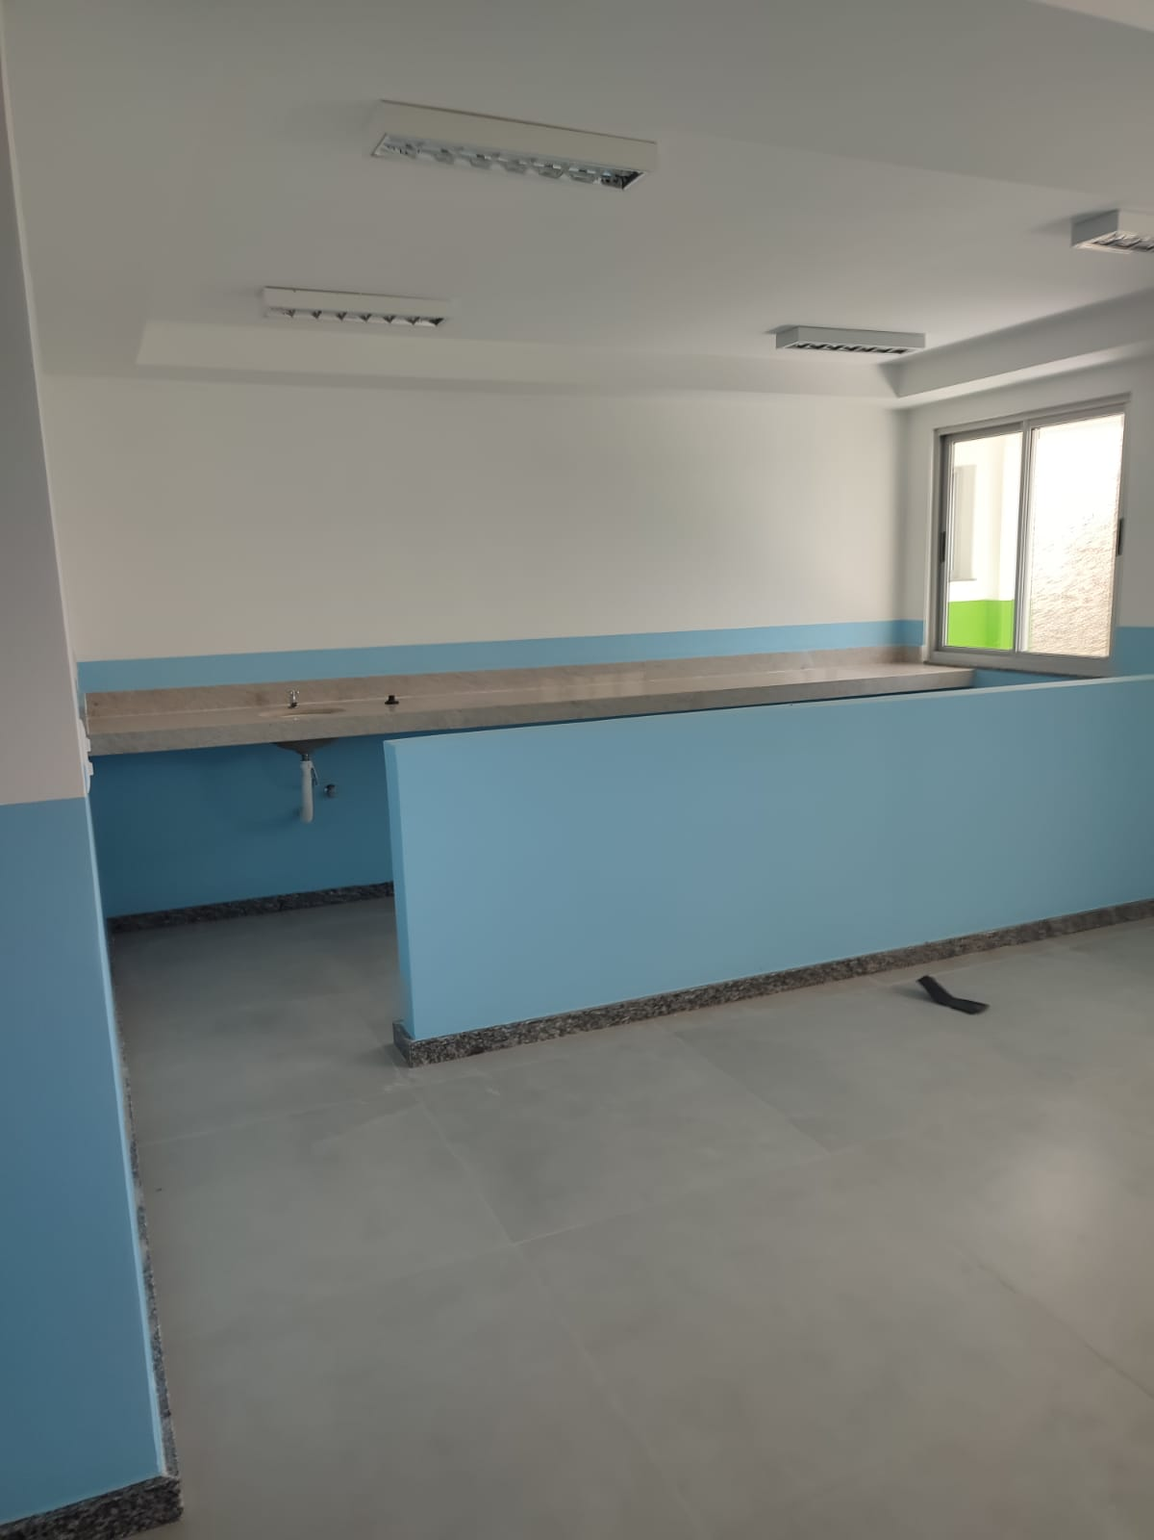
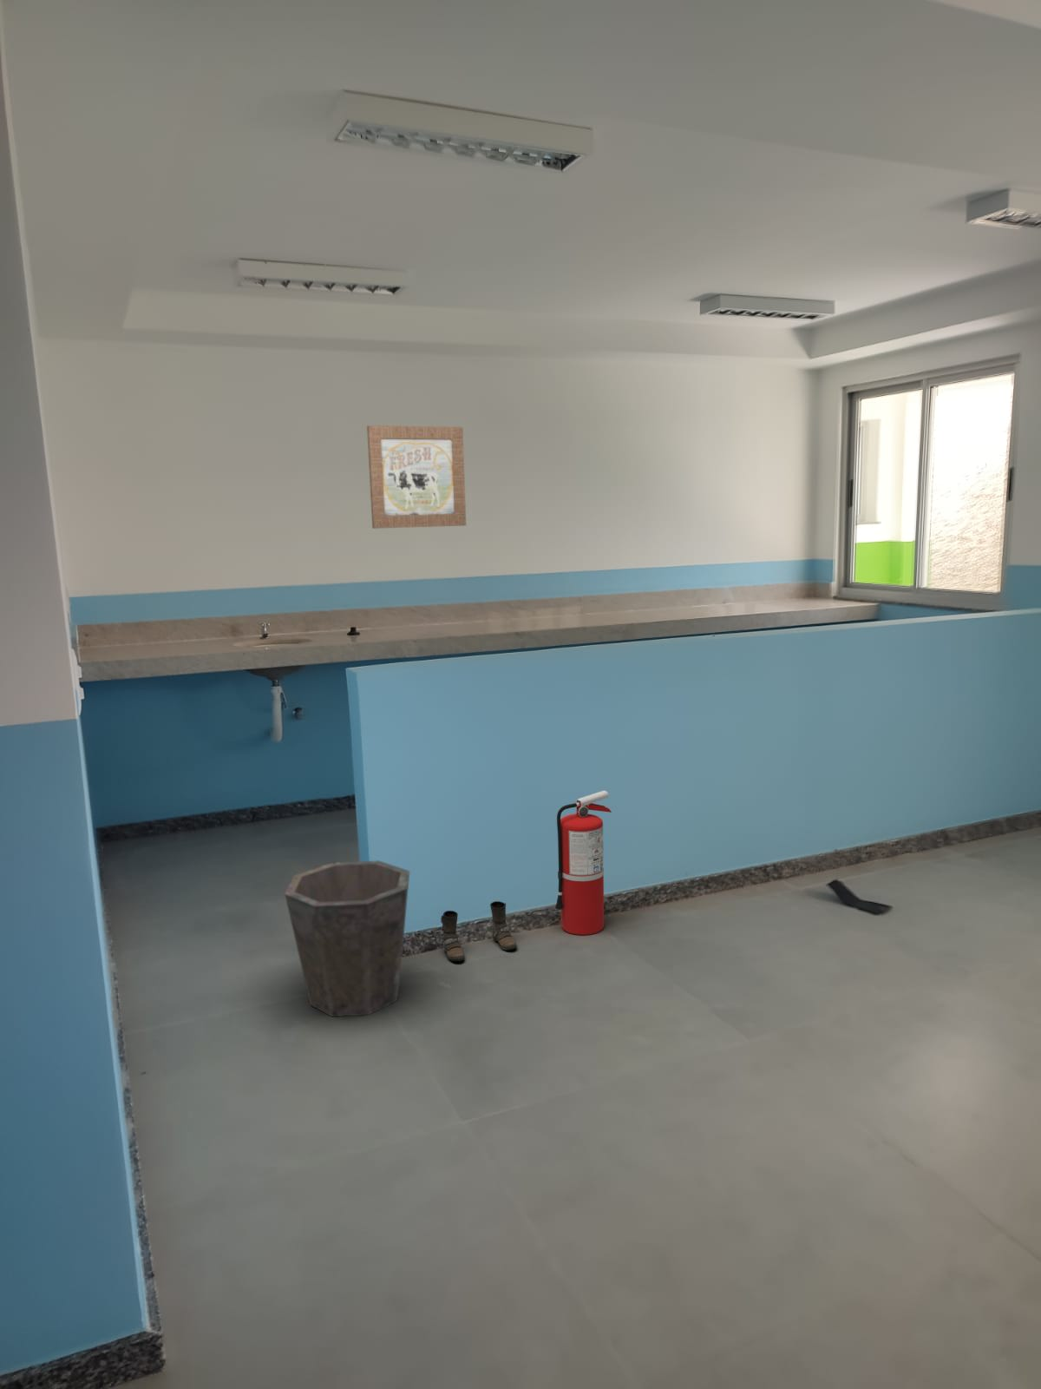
+ fire extinguisher [554,790,612,936]
+ boots [440,900,518,961]
+ wall art [366,424,467,529]
+ waste bin [283,861,410,1017]
